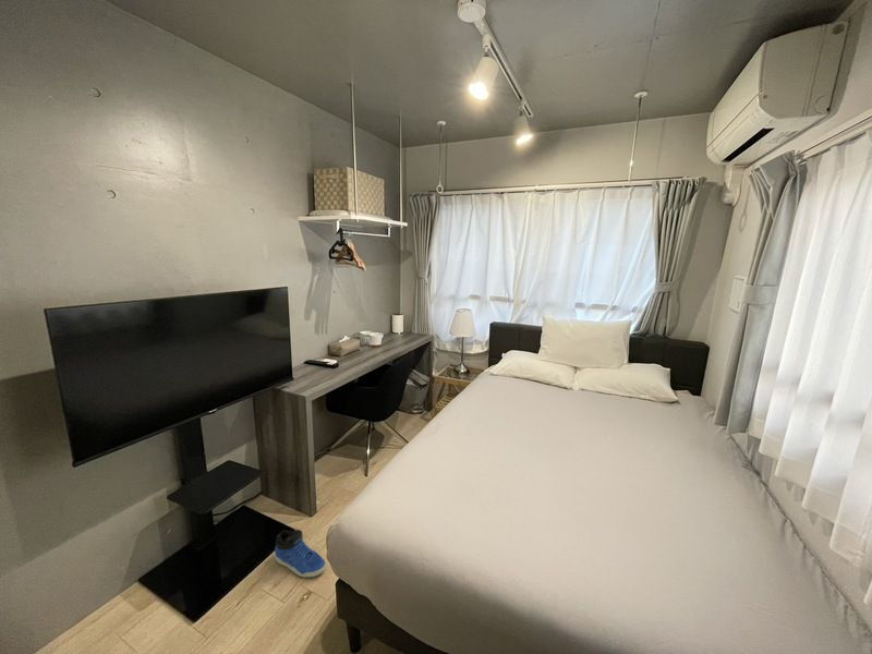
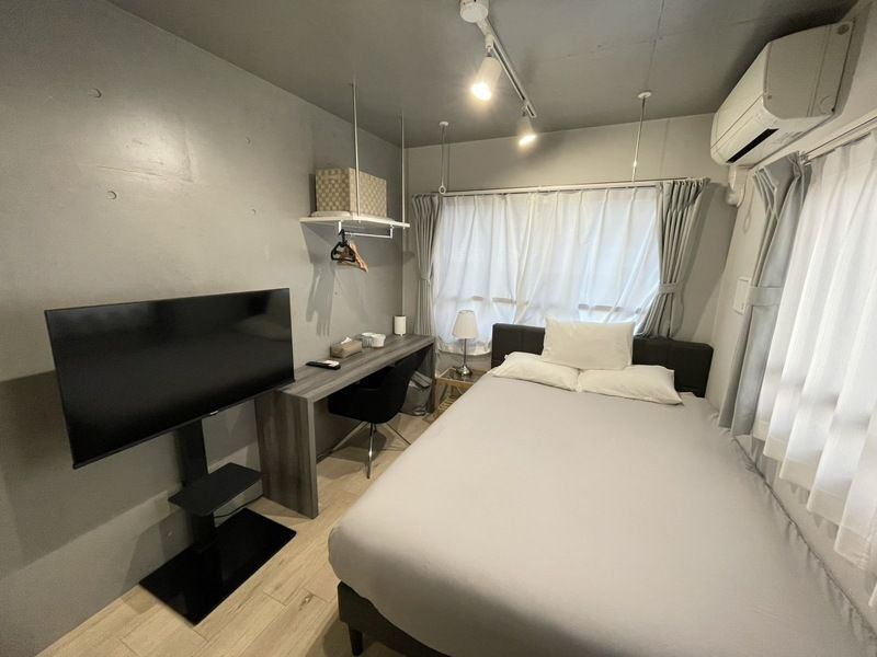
- sneaker [274,529,327,578]
